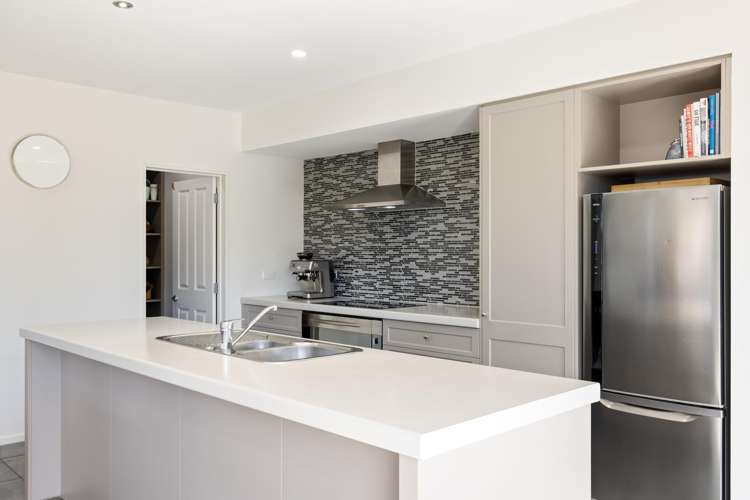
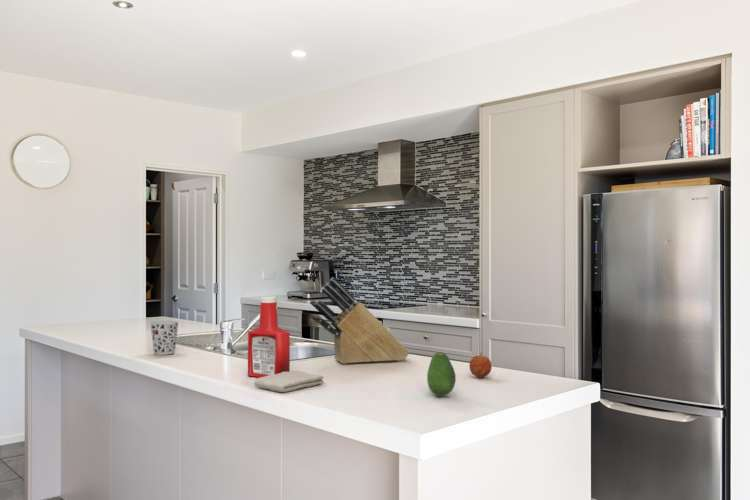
+ knife block [309,276,411,365]
+ fruit [468,351,493,379]
+ cup [149,320,180,356]
+ soap bottle [247,295,291,378]
+ washcloth [253,370,325,393]
+ fruit [426,351,457,397]
